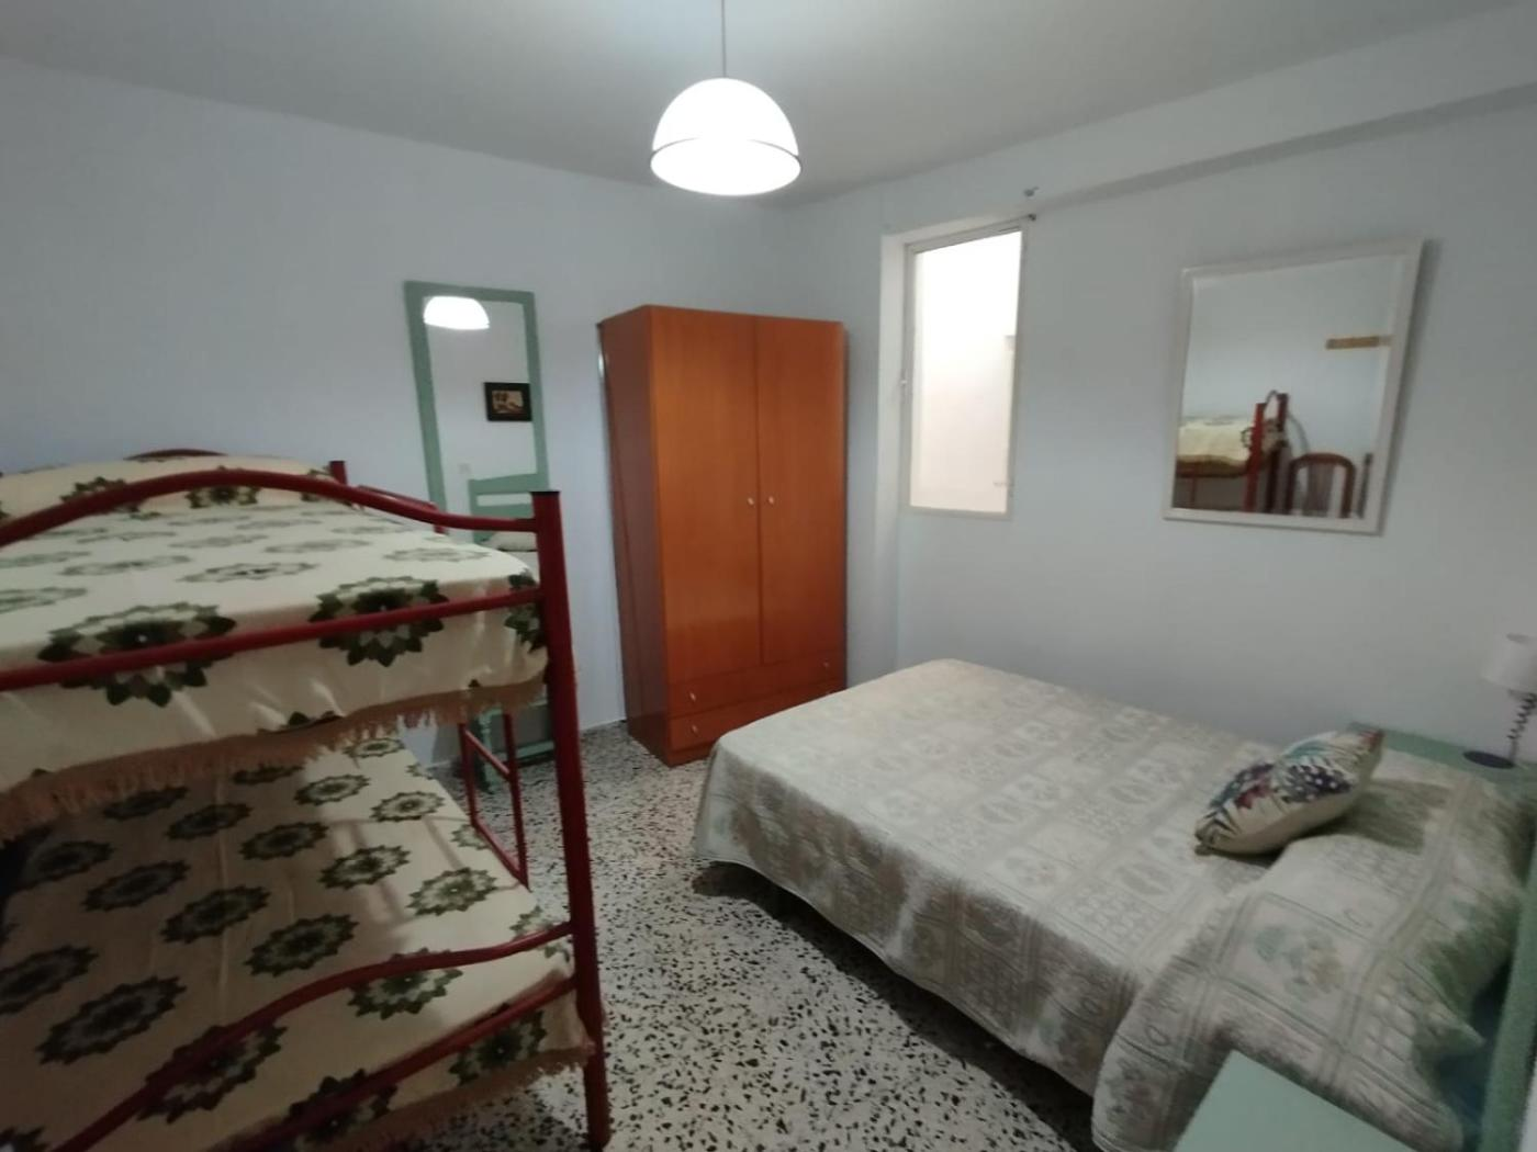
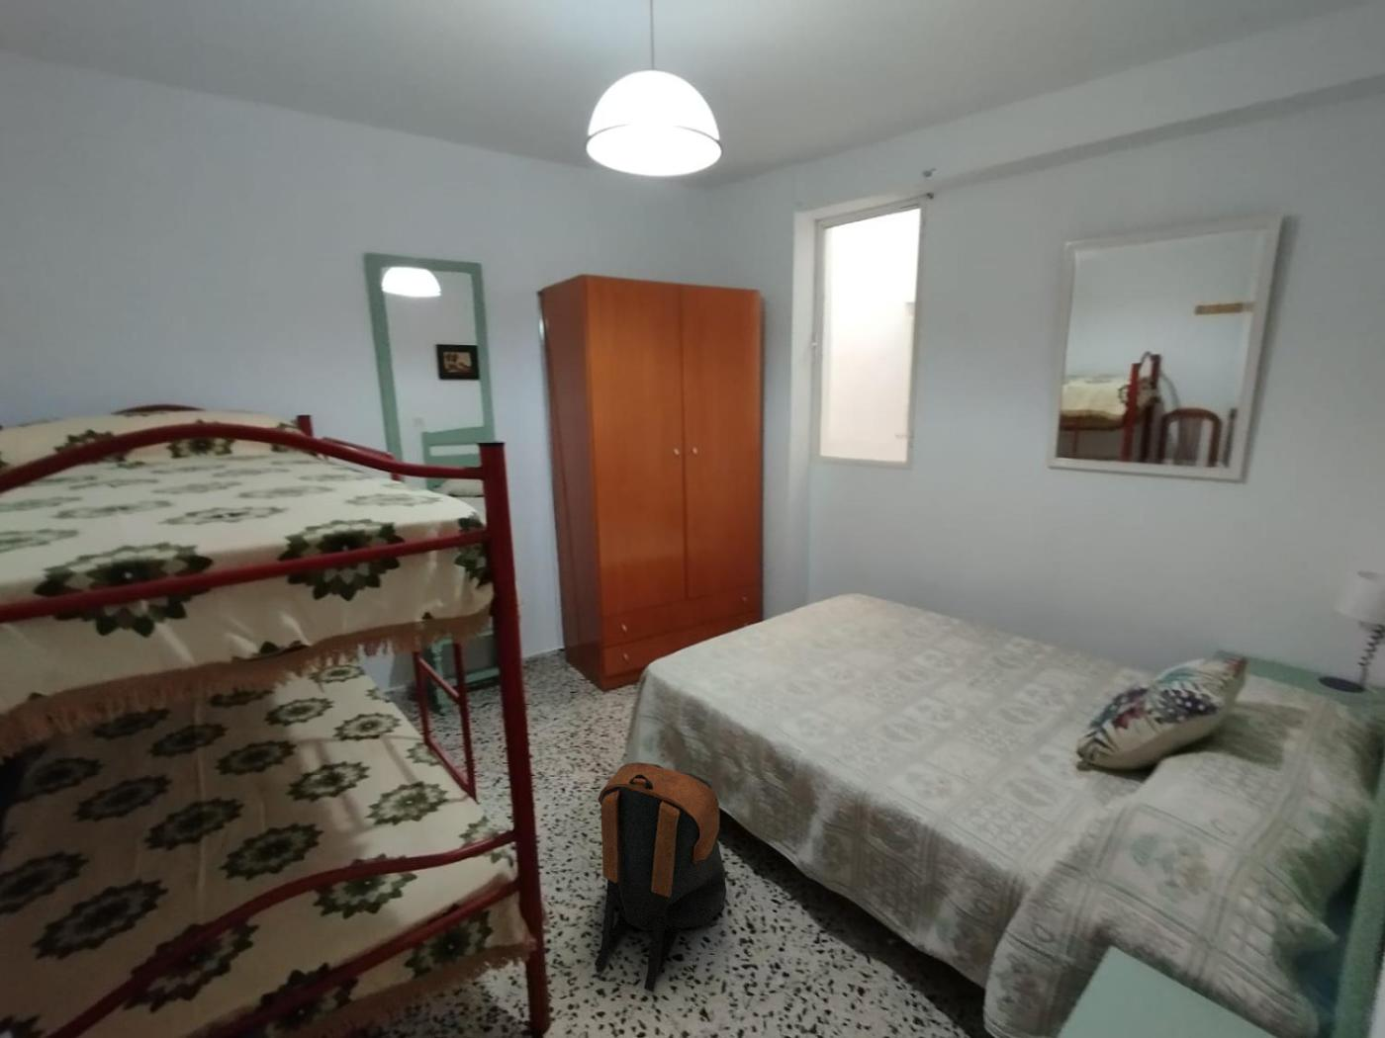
+ backpack [593,761,728,993]
